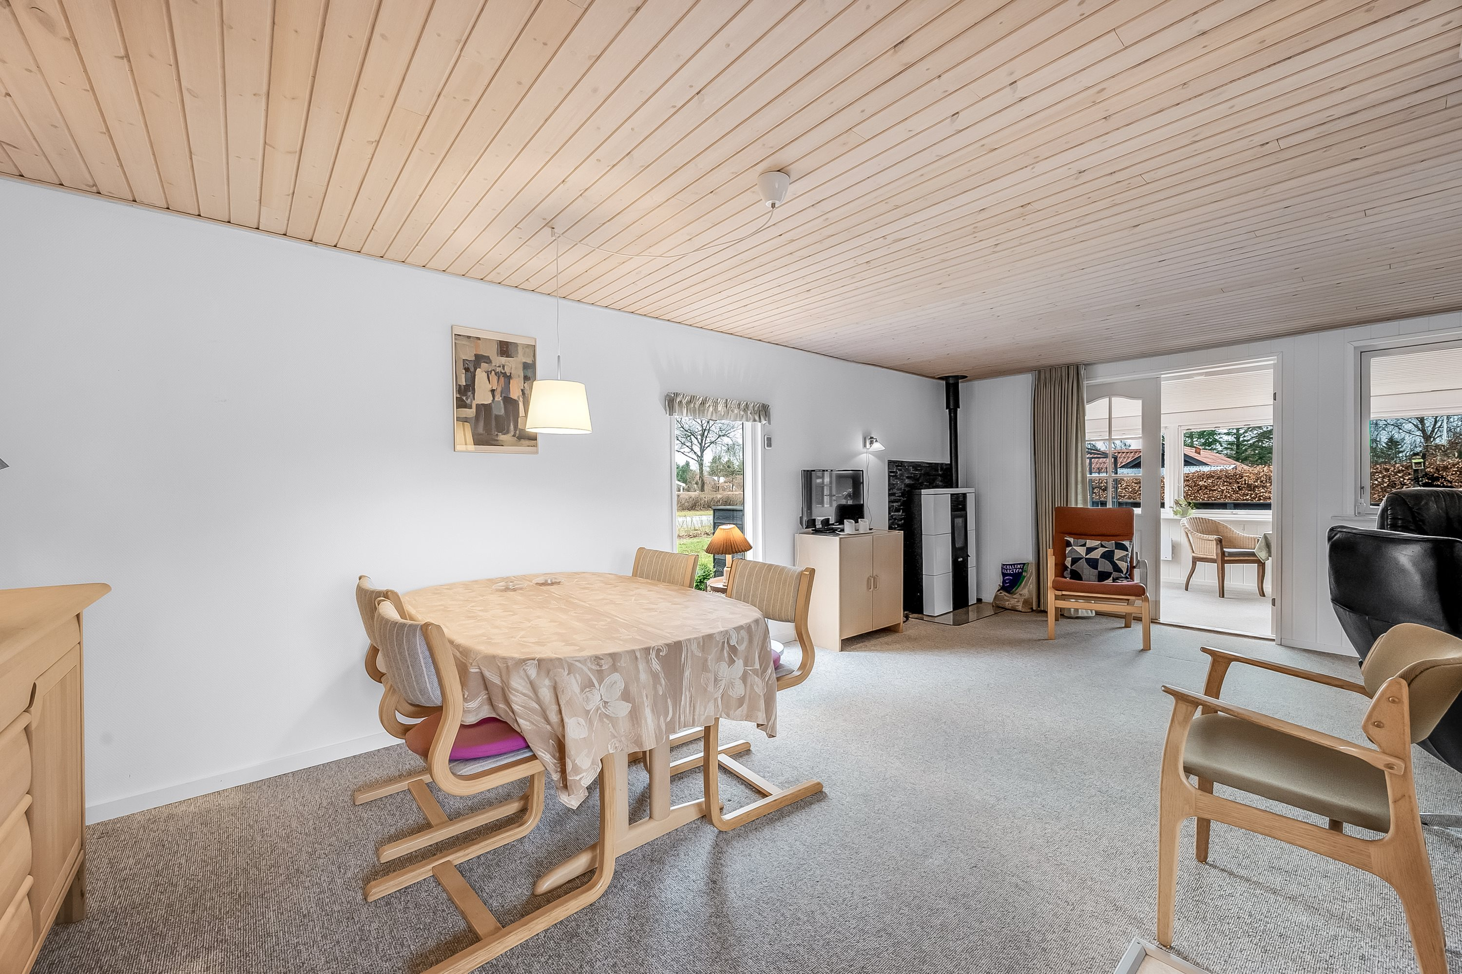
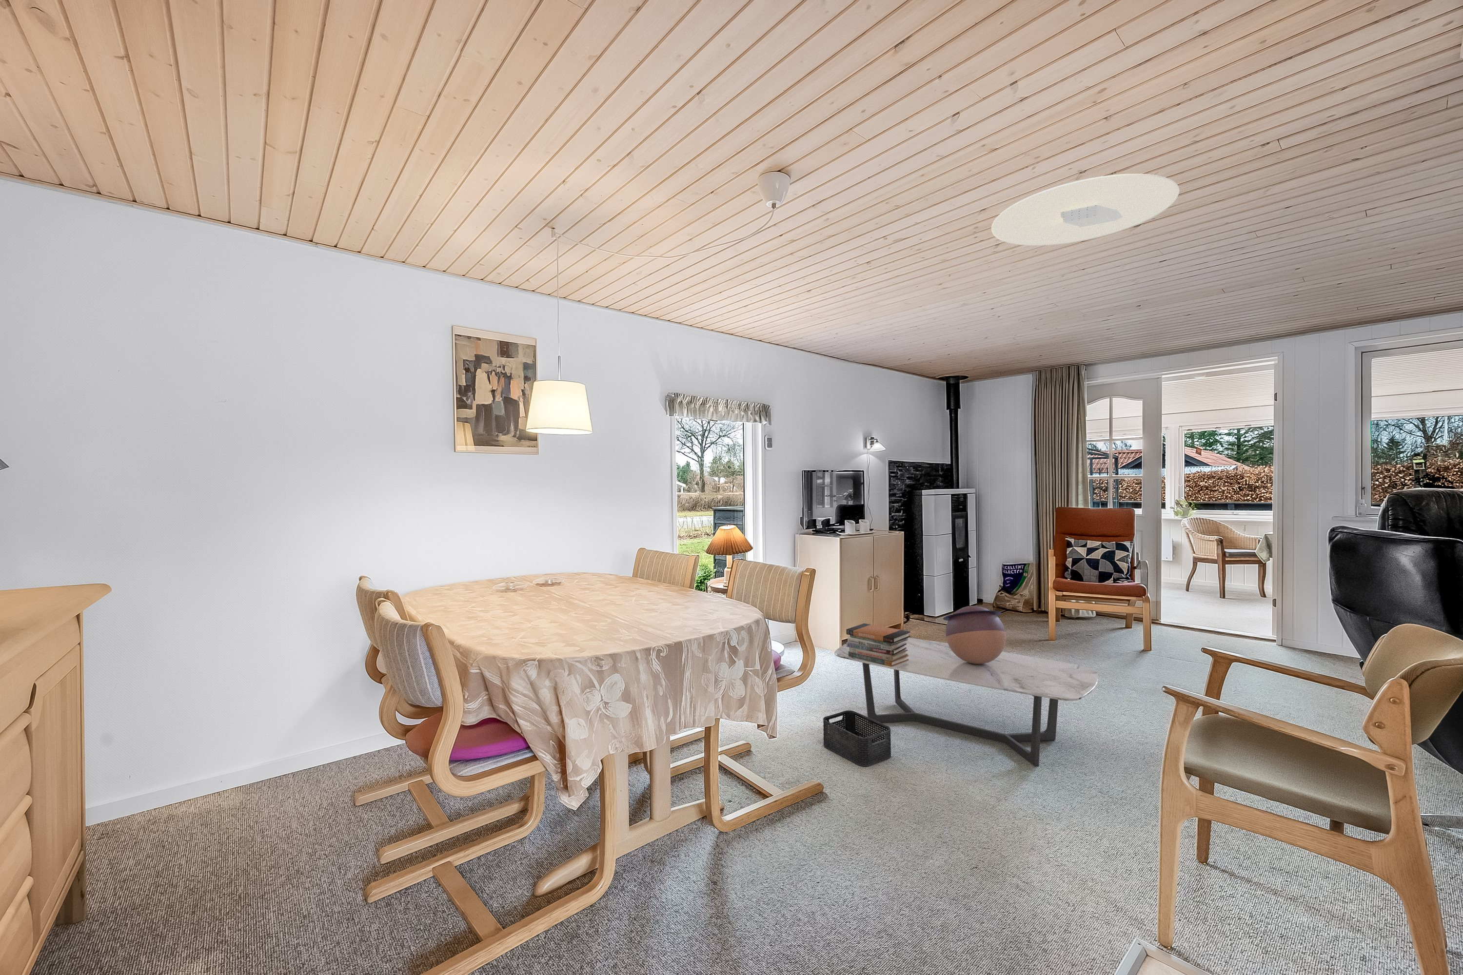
+ decorative bowl [943,605,1007,664]
+ storage bin [823,709,892,767]
+ ceiling light [991,173,1180,246]
+ coffee table [834,638,1098,767]
+ book stack [846,624,911,667]
